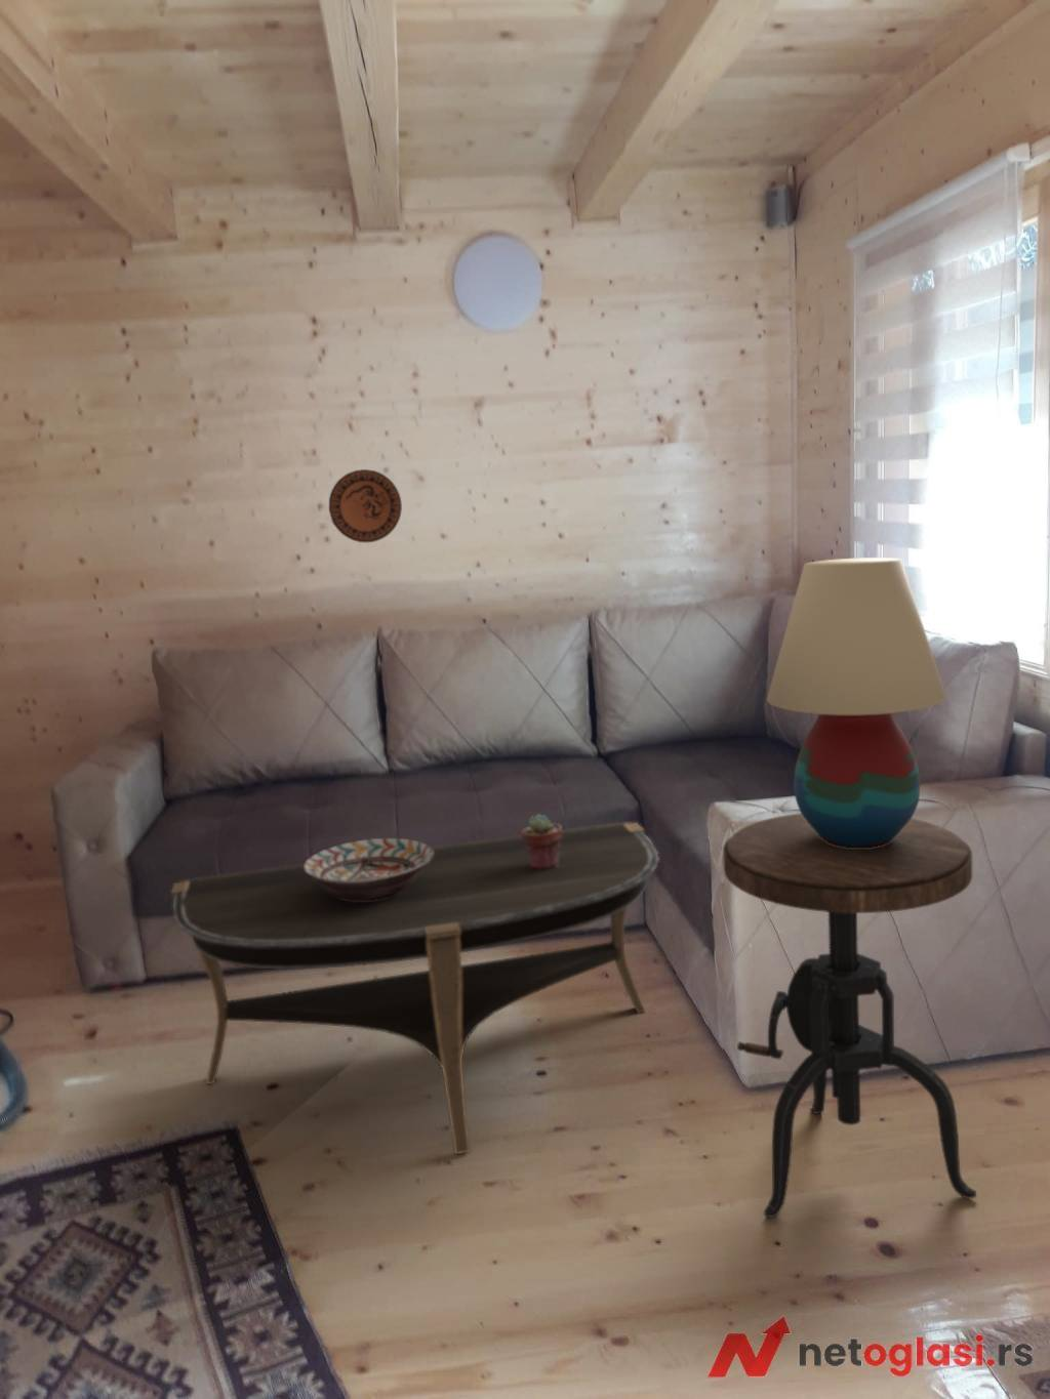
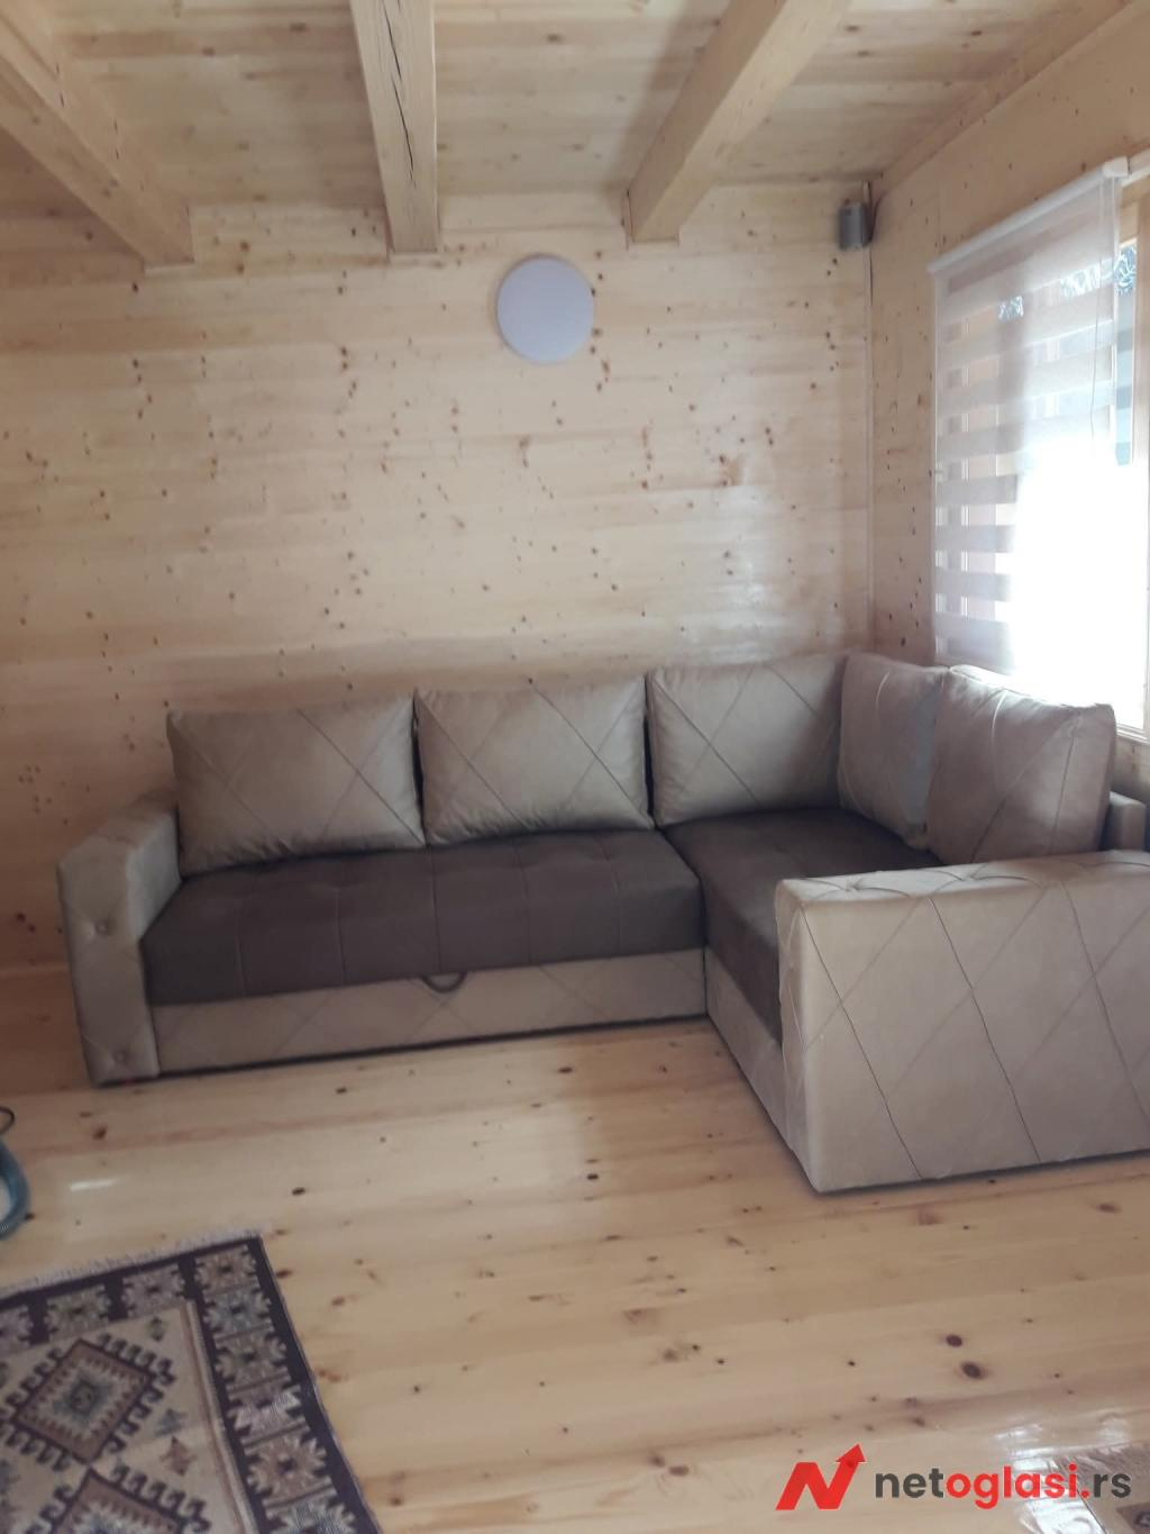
- coffee table [170,820,661,1155]
- decorative bowl [302,838,433,900]
- decorative plate [329,469,403,544]
- potted succulent [521,813,562,869]
- side table [722,811,977,1218]
- table lamp [765,557,947,848]
